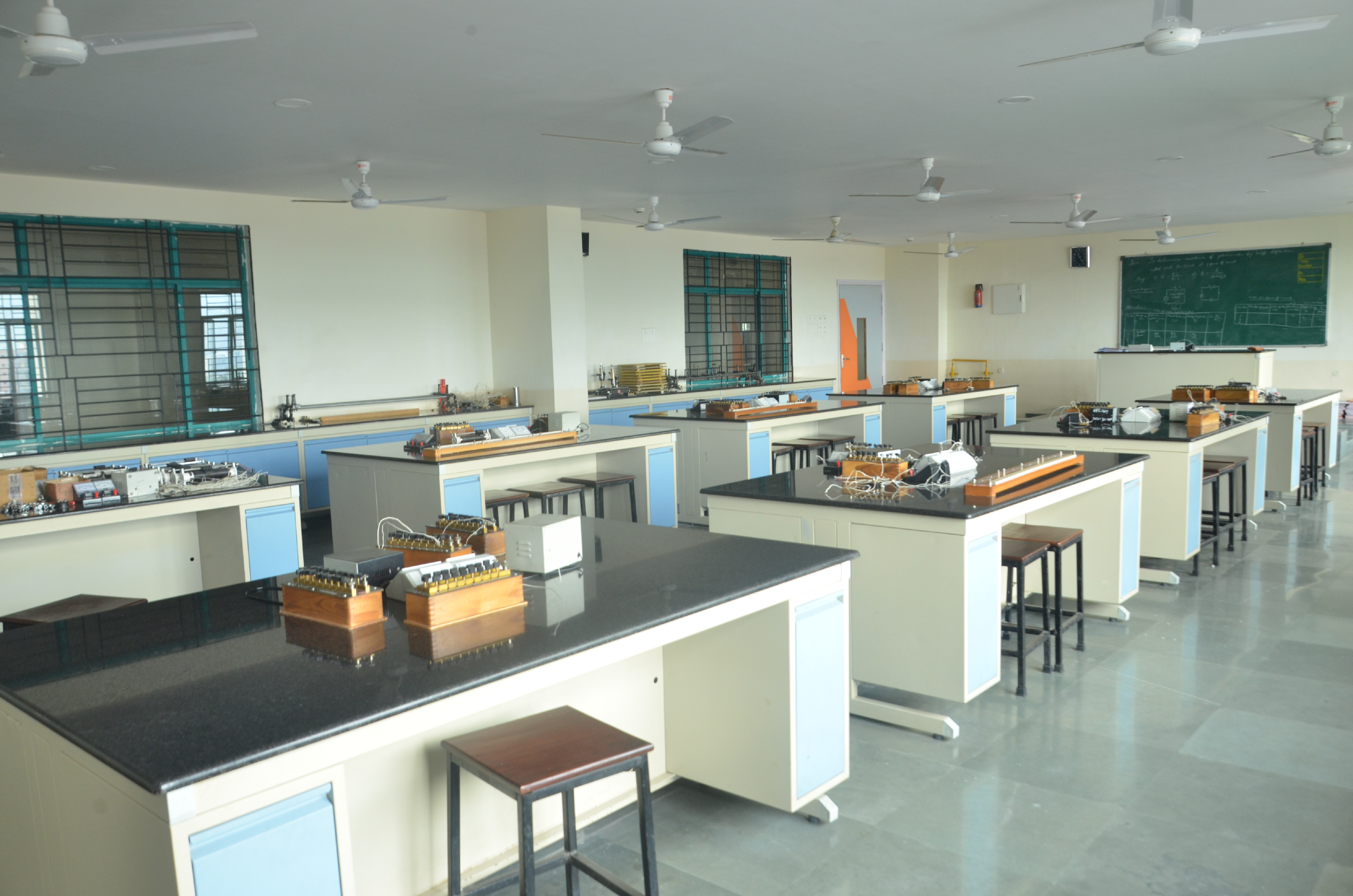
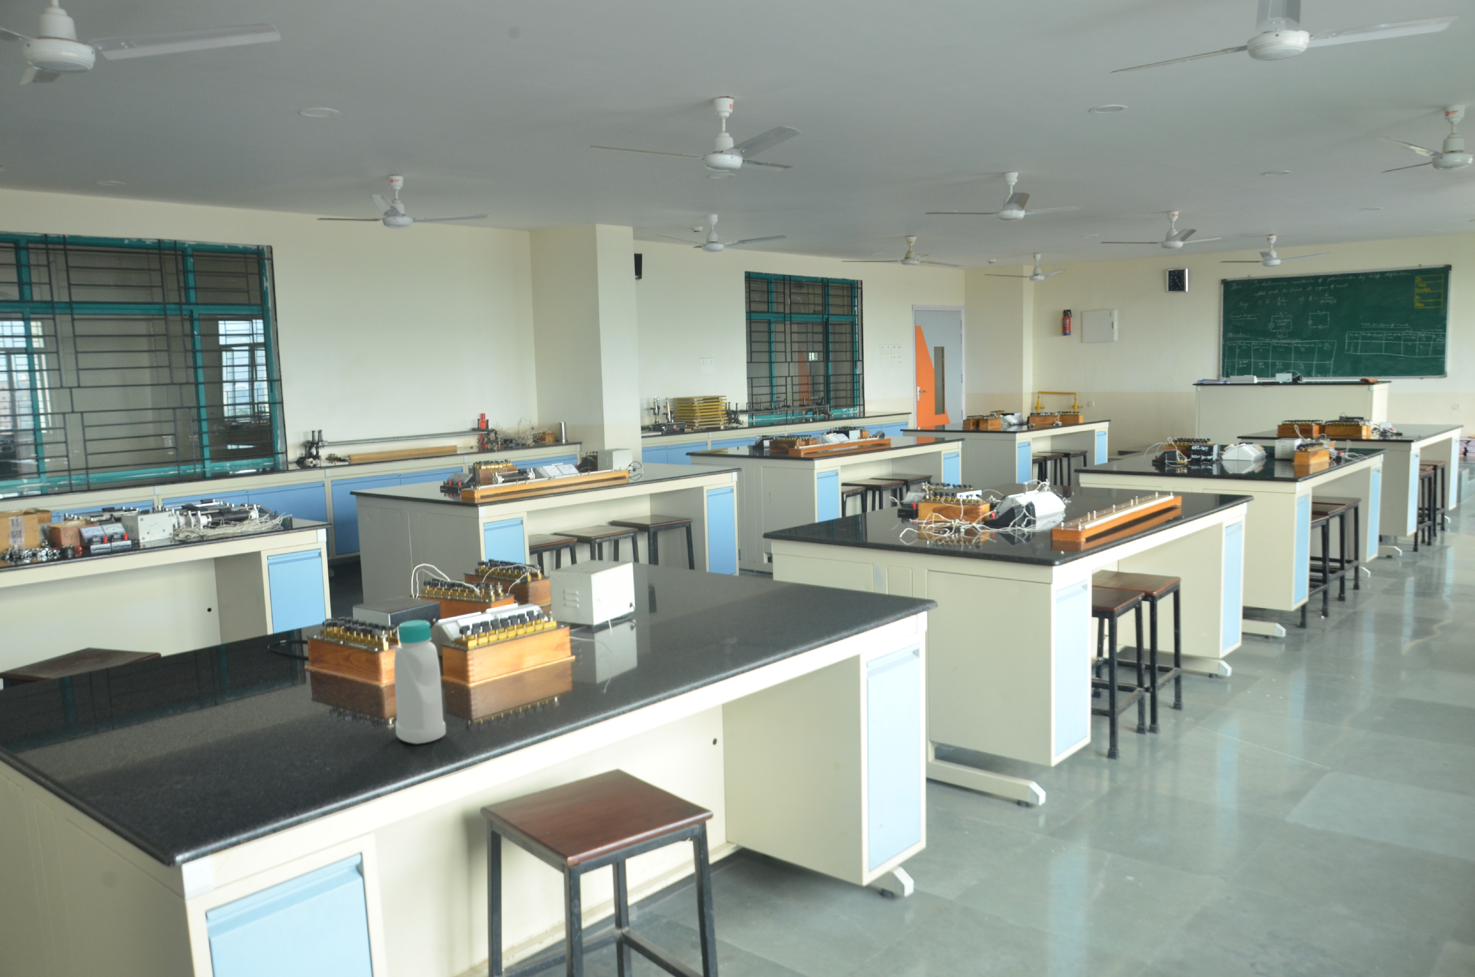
+ bottle [394,619,446,745]
